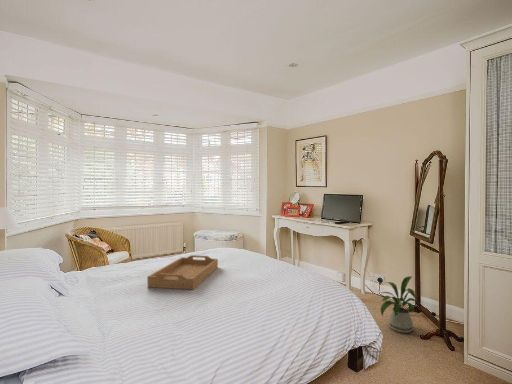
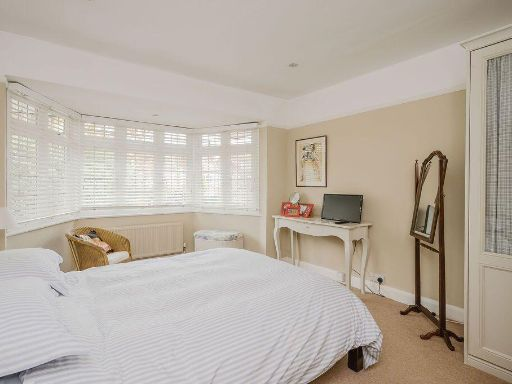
- serving tray [146,254,219,291]
- house plant [379,275,421,334]
